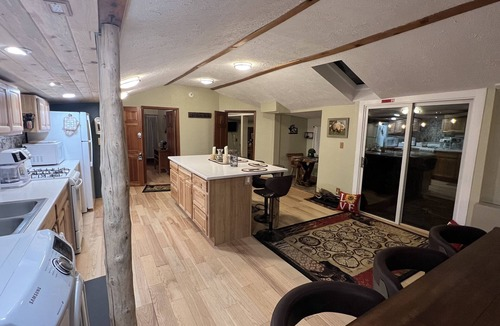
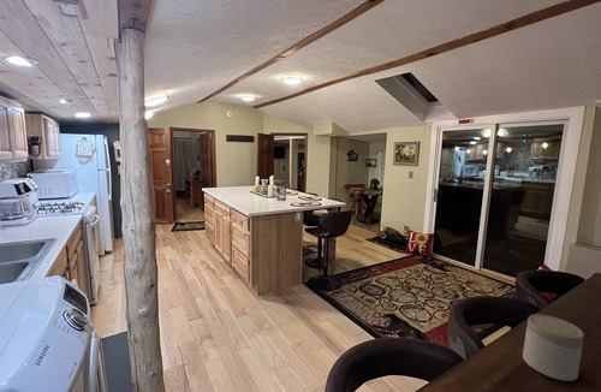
+ jar [522,314,585,382]
